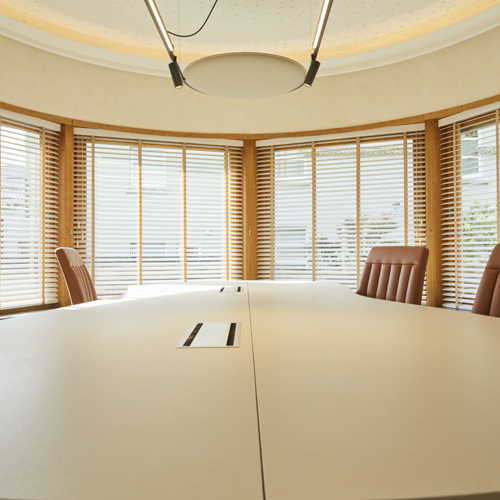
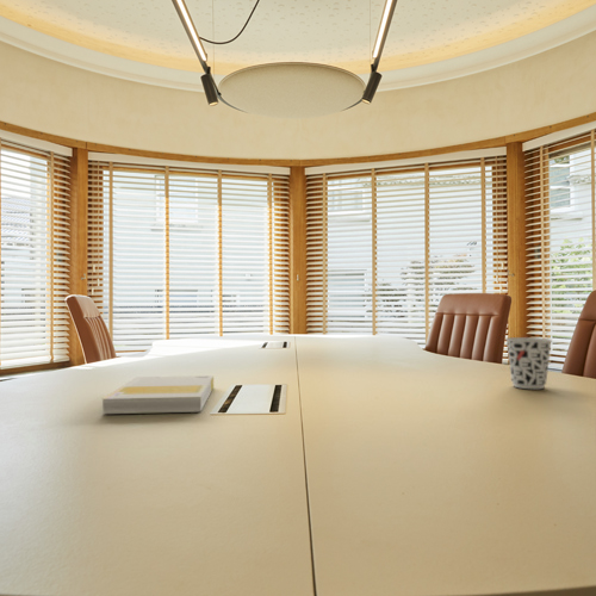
+ cup [504,336,553,390]
+ book [101,374,215,415]
